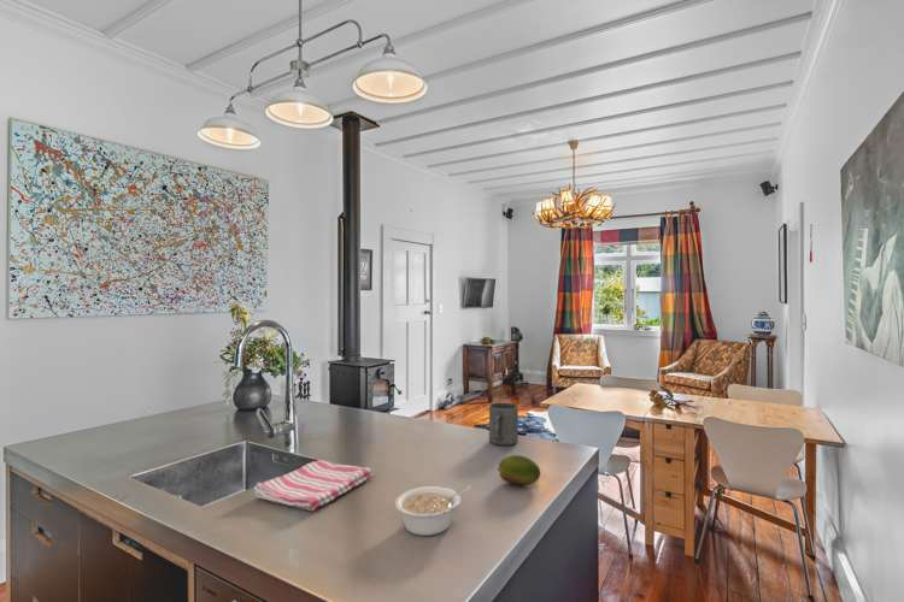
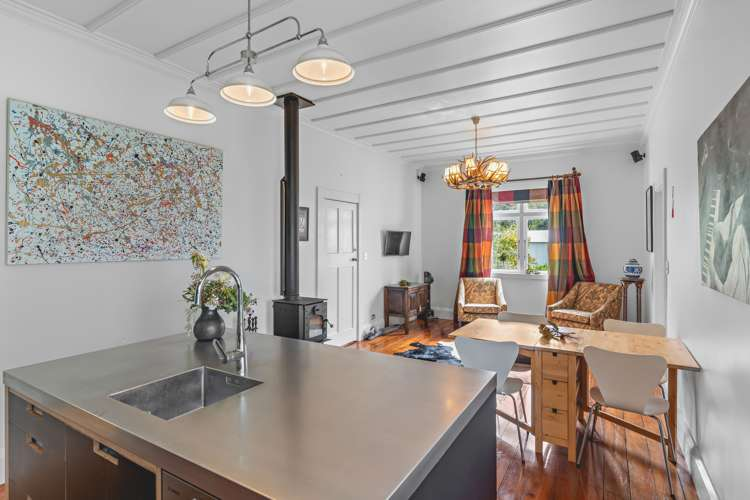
- dish towel [253,459,375,512]
- mug [488,401,519,447]
- fruit [497,454,541,486]
- legume [394,484,471,537]
